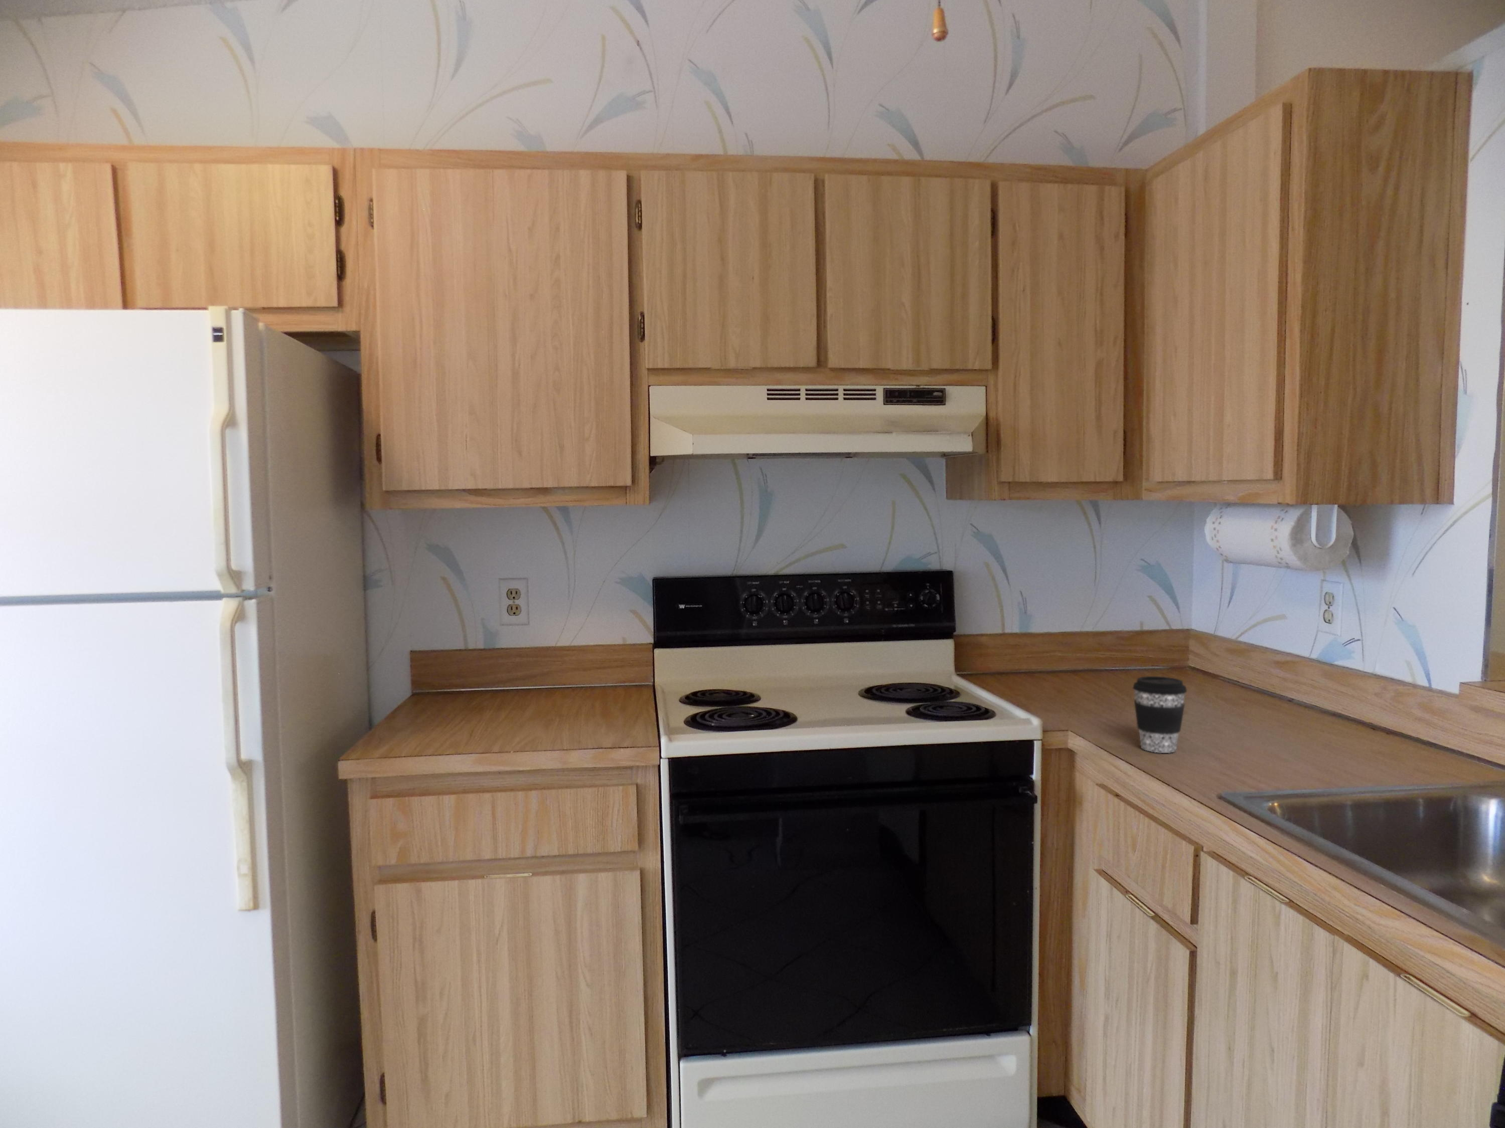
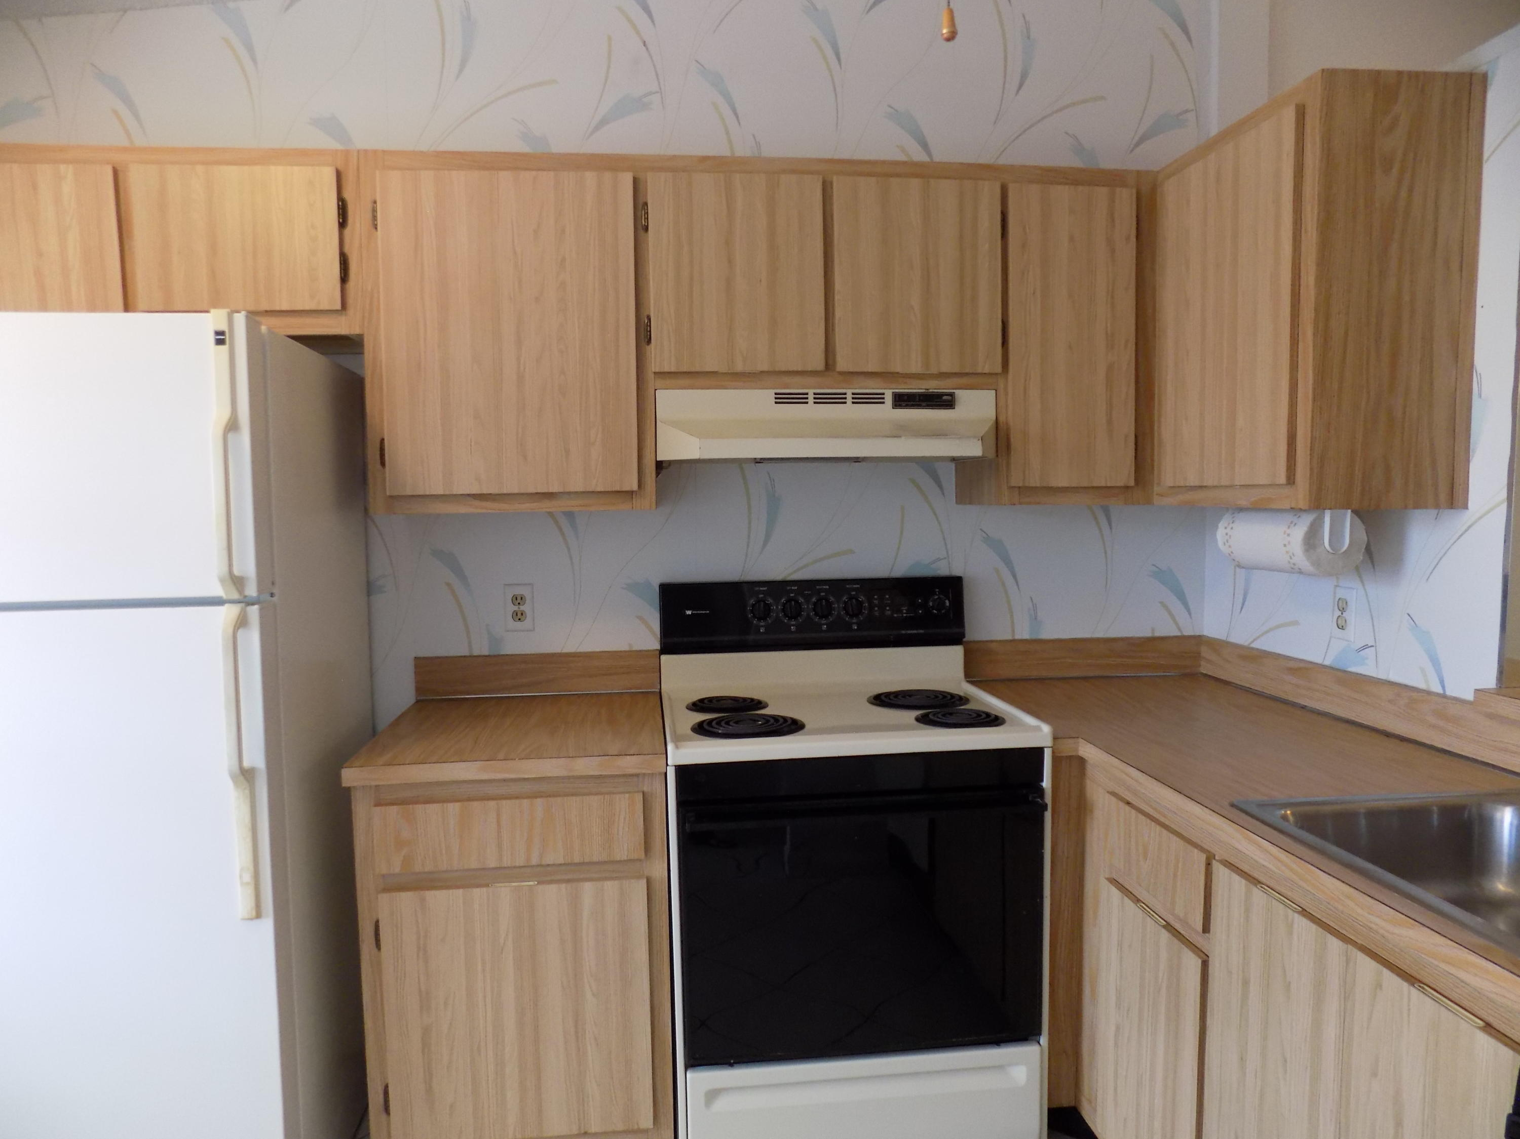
- coffee cup [1132,675,1187,754]
